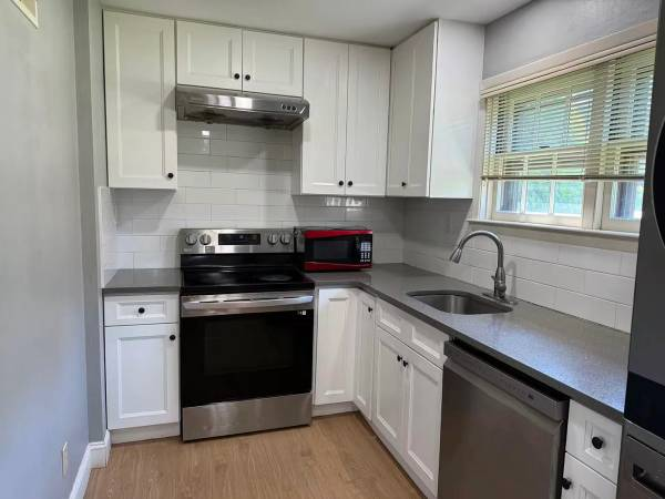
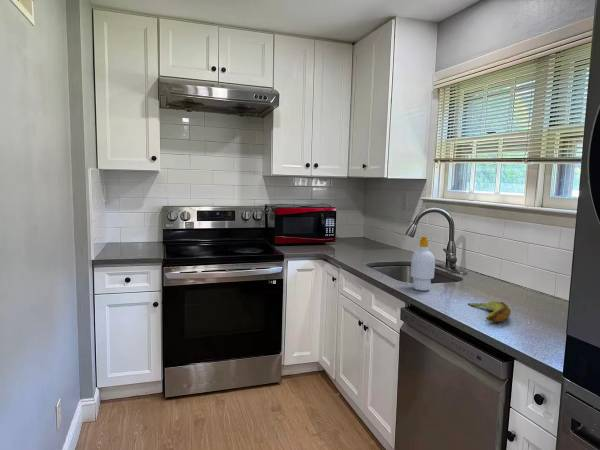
+ banana [467,301,512,323]
+ soap bottle [410,235,436,292]
